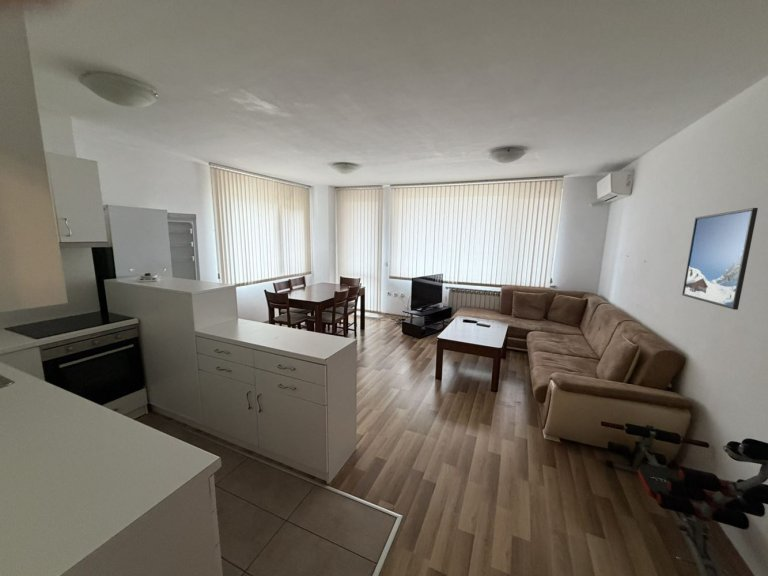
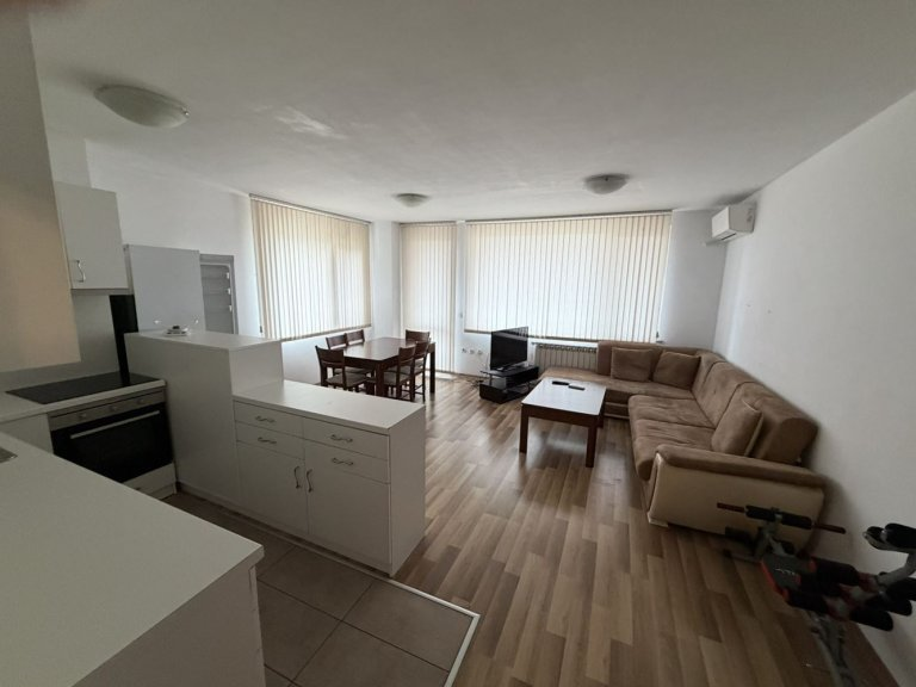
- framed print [681,207,759,311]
